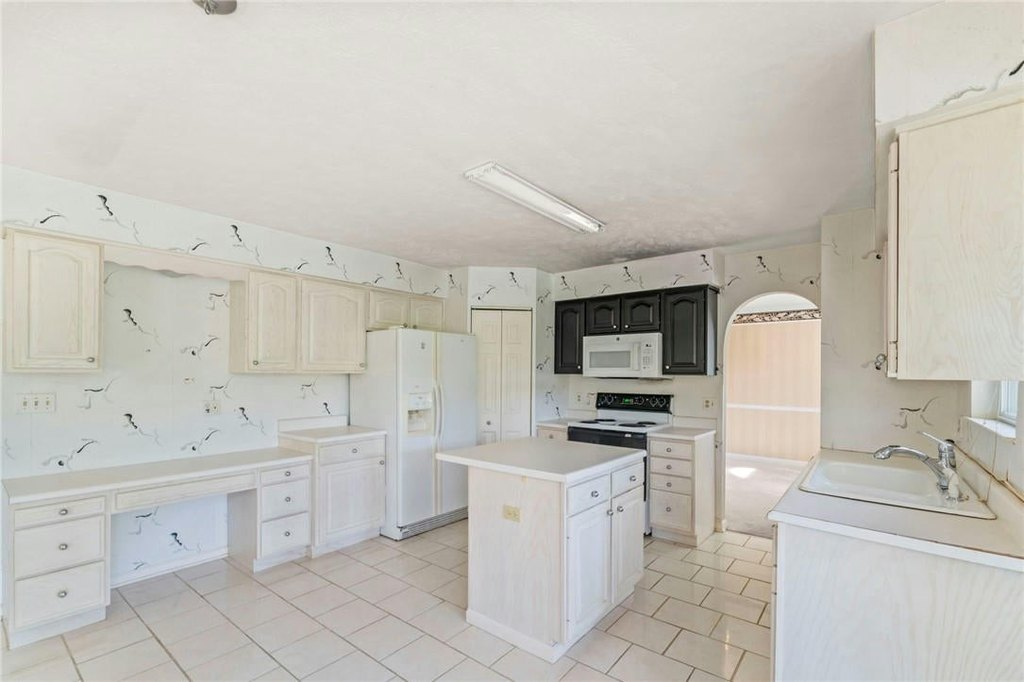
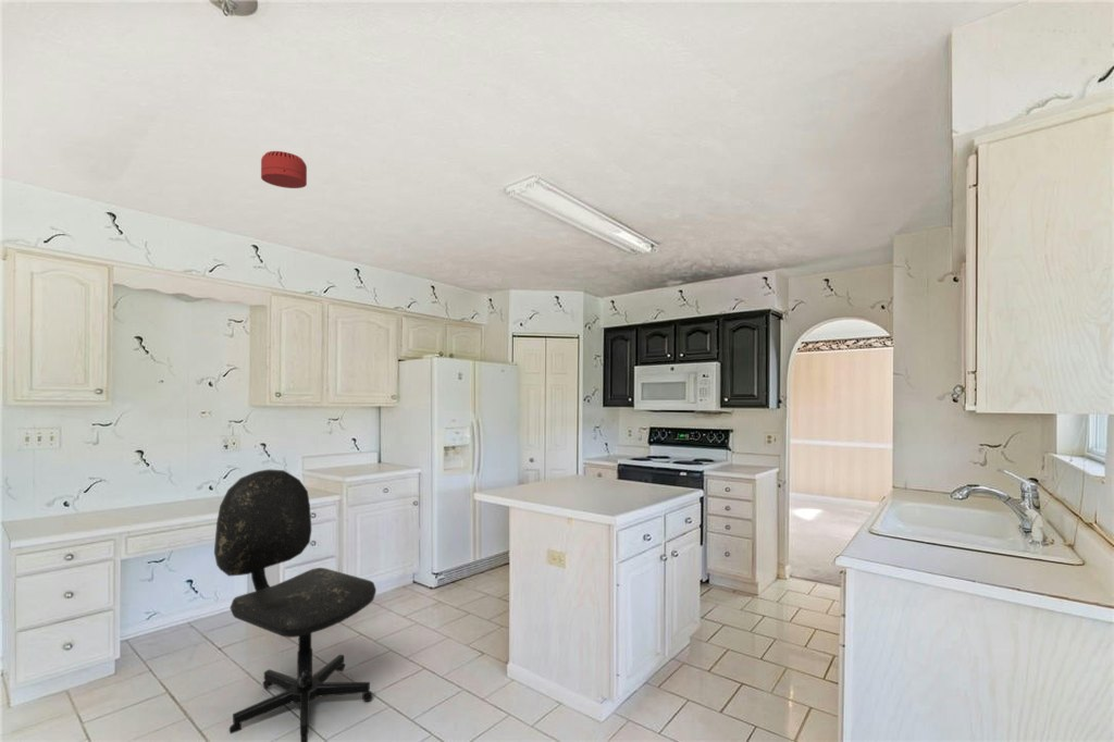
+ smoke detector [260,150,308,189]
+ office chair [213,468,377,742]
